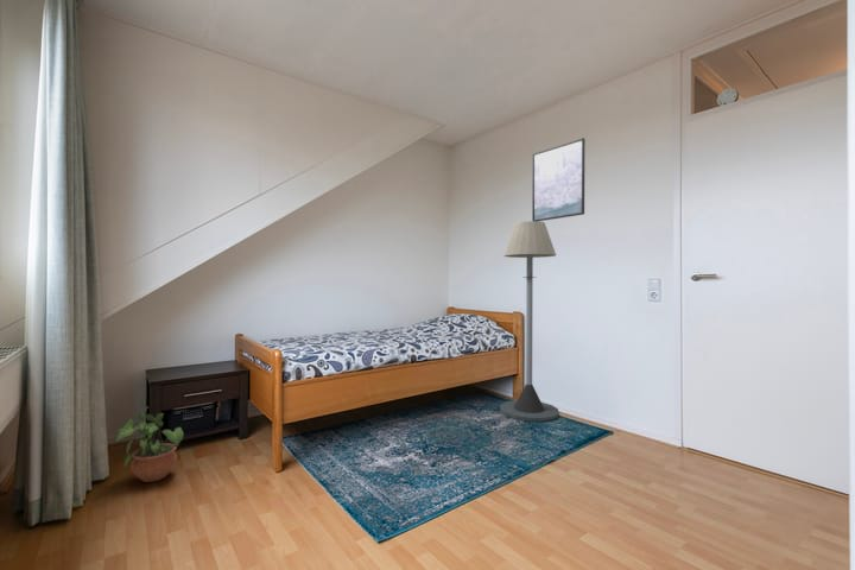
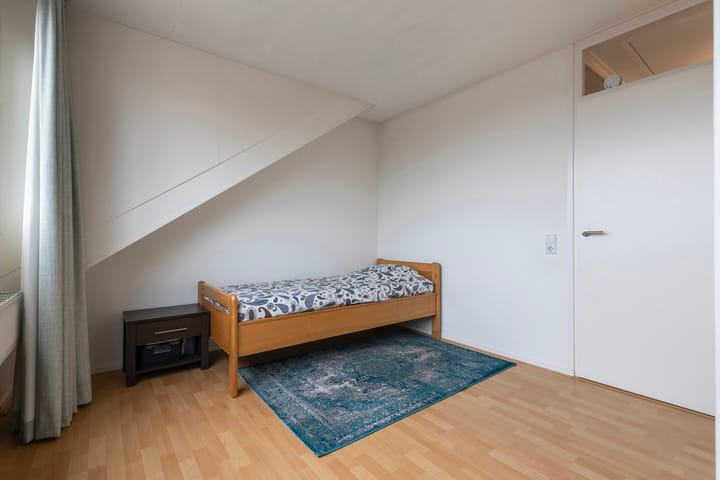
- potted plant [114,405,185,483]
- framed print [531,137,585,222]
- floor lamp [499,220,560,423]
